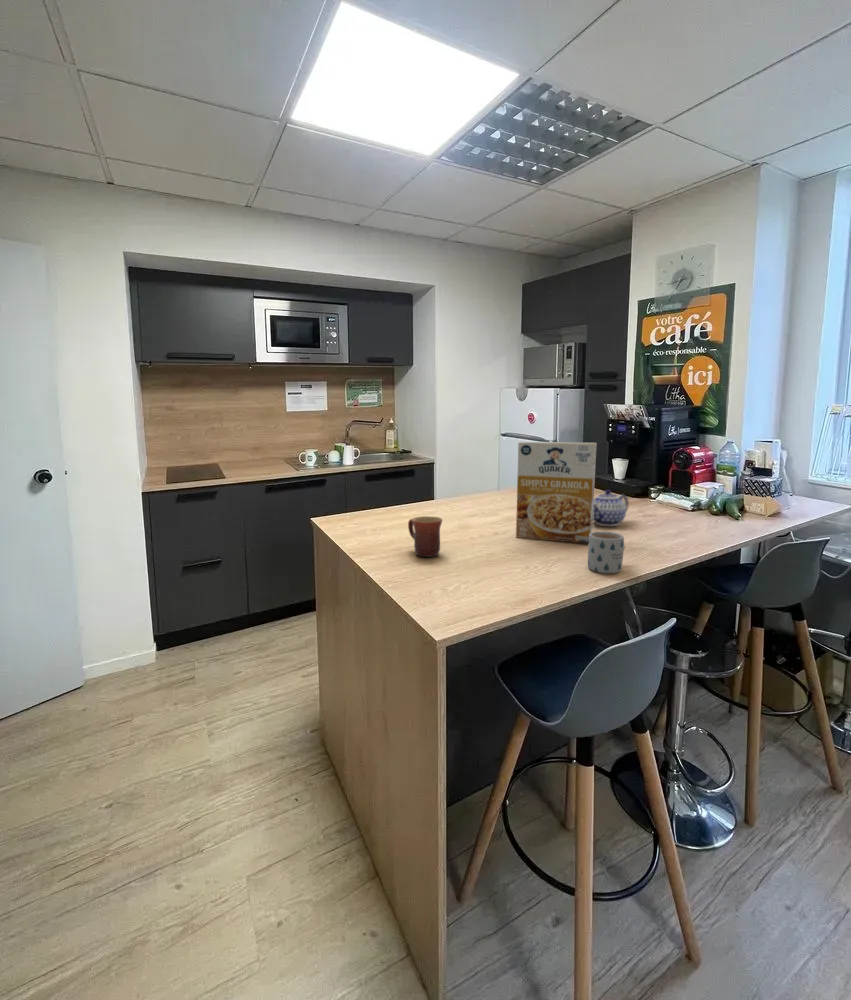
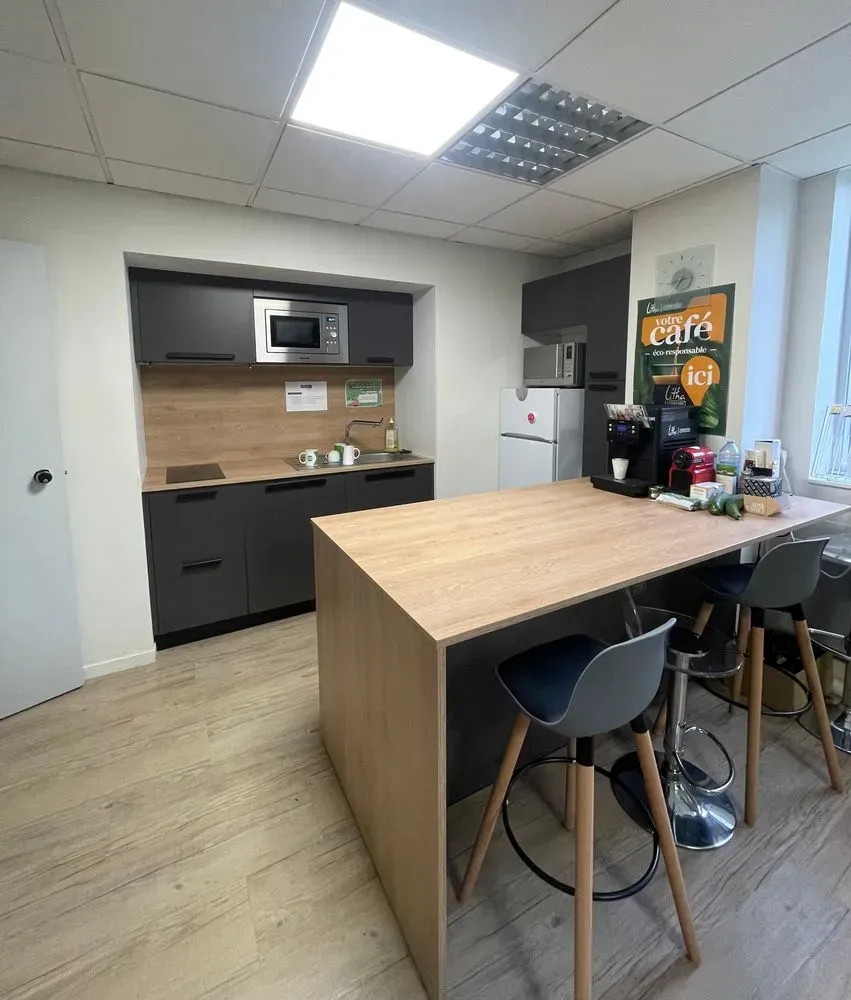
- cereal box [515,441,598,545]
- mug [407,515,443,558]
- mug [587,531,625,574]
- teapot [593,489,630,527]
